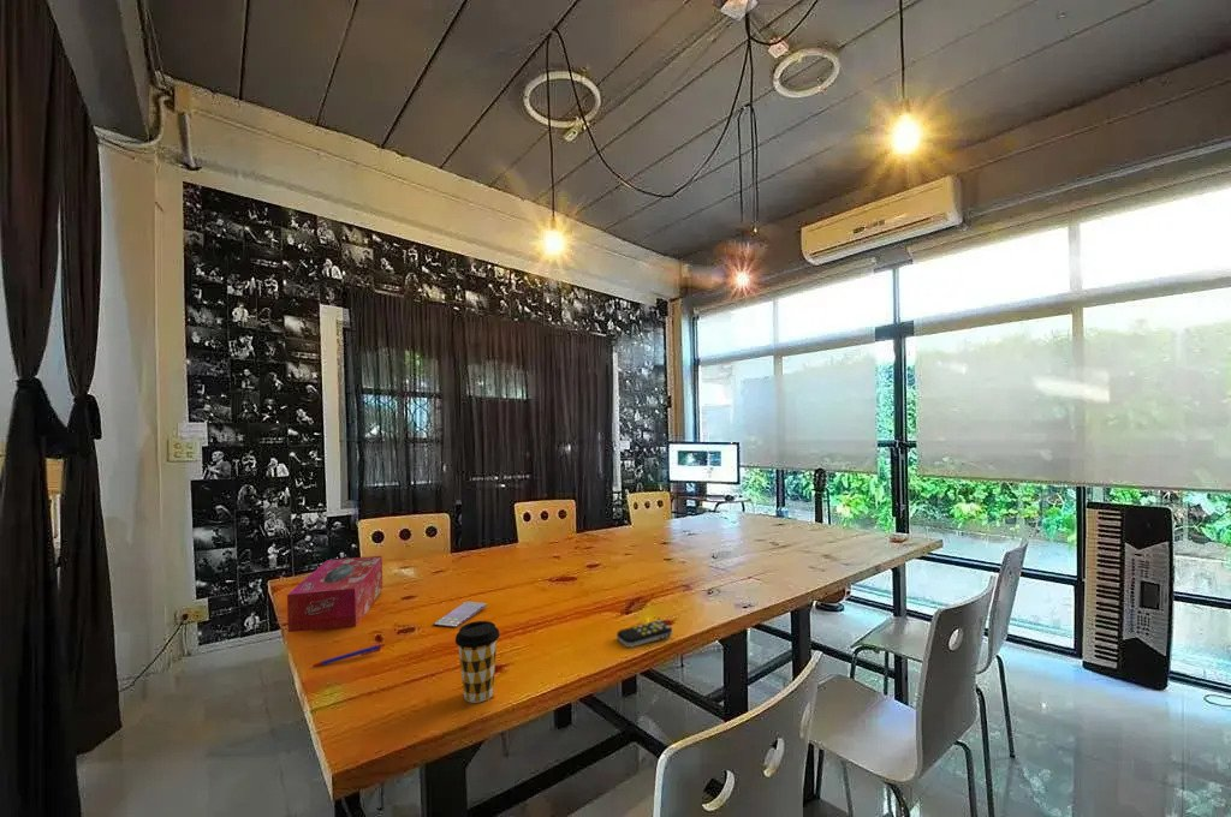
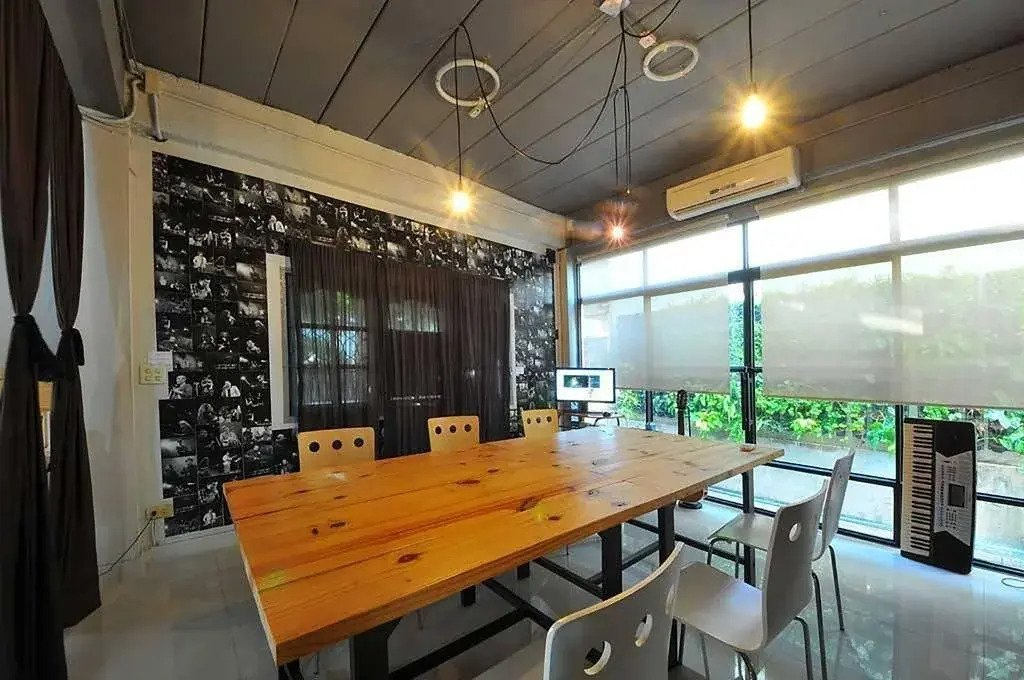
- remote control [616,619,673,649]
- tissue box [286,555,383,633]
- pen [310,643,386,668]
- smartphone [432,601,488,630]
- coffee cup [454,620,501,704]
